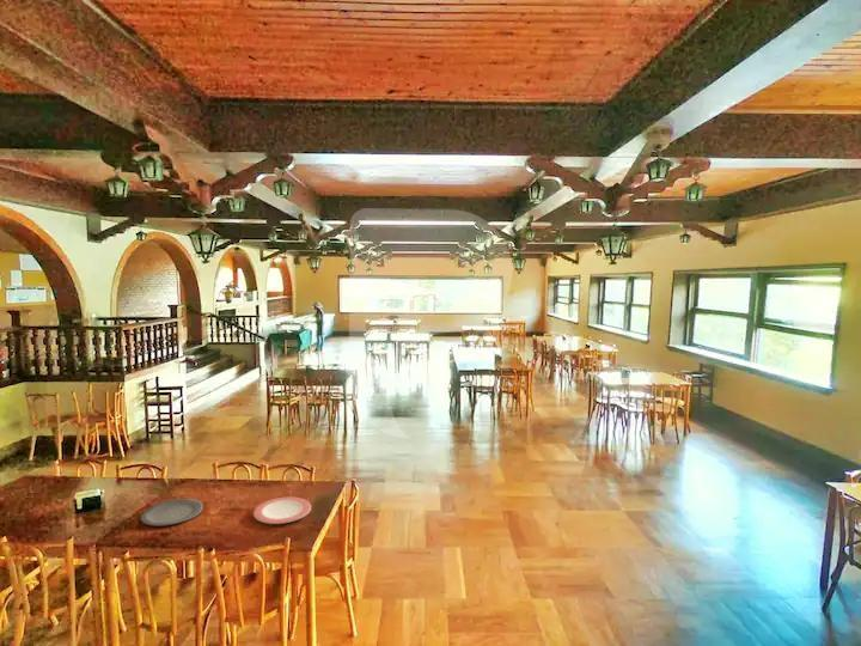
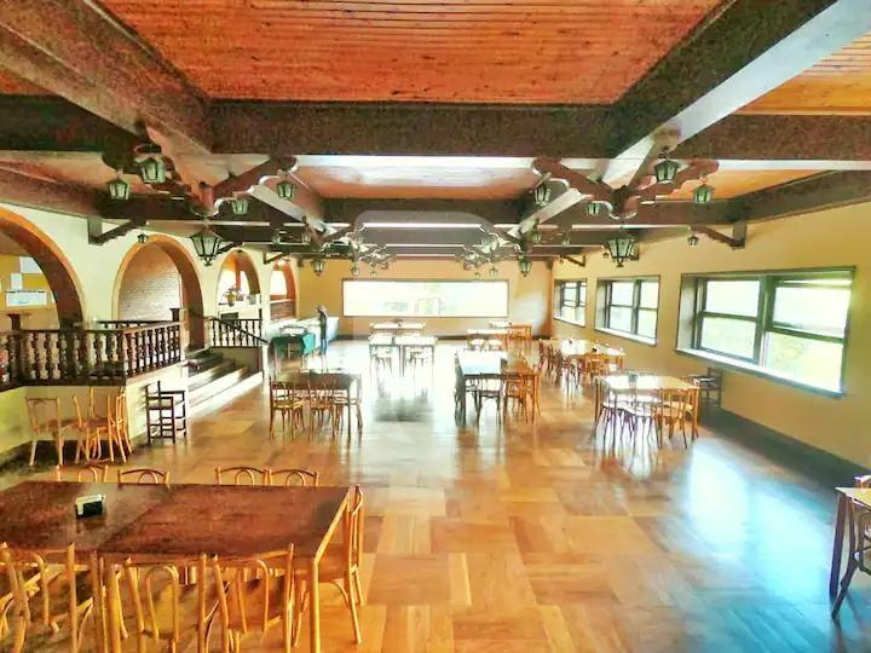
- plate [252,495,312,525]
- plate [139,498,204,528]
